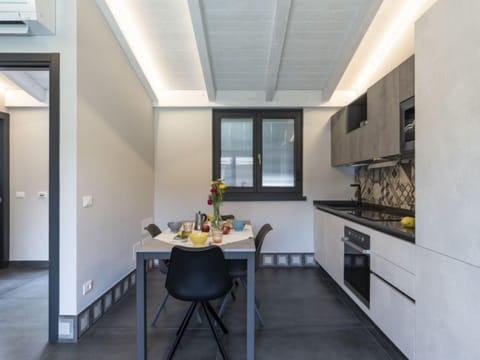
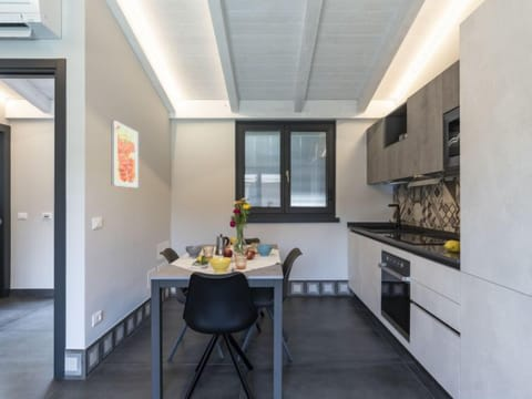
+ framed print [111,120,140,188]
